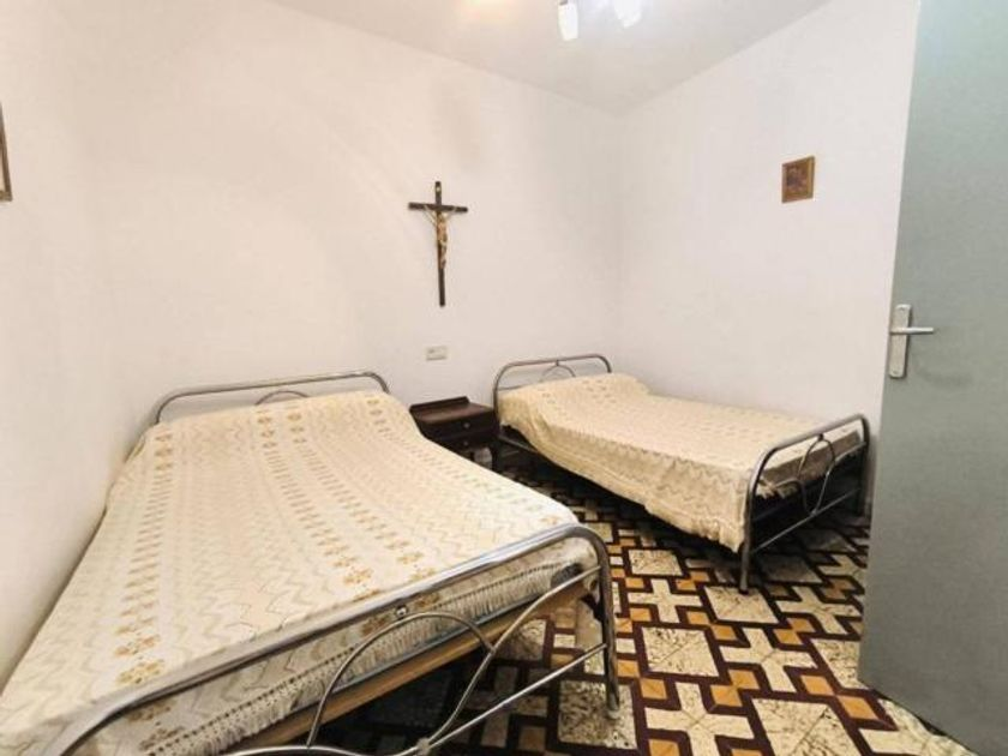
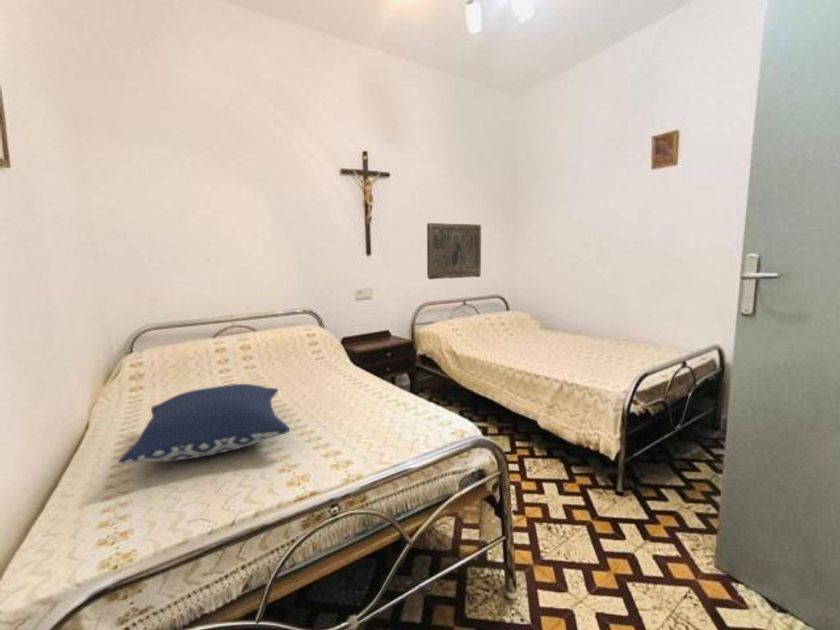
+ pillow [118,383,291,465]
+ religious icon [426,222,482,281]
